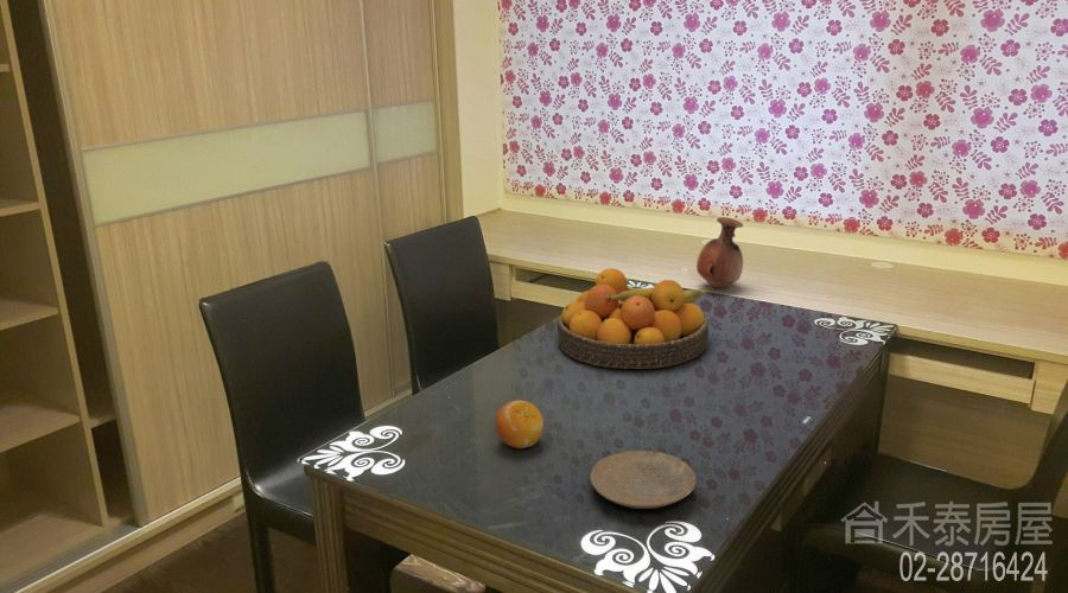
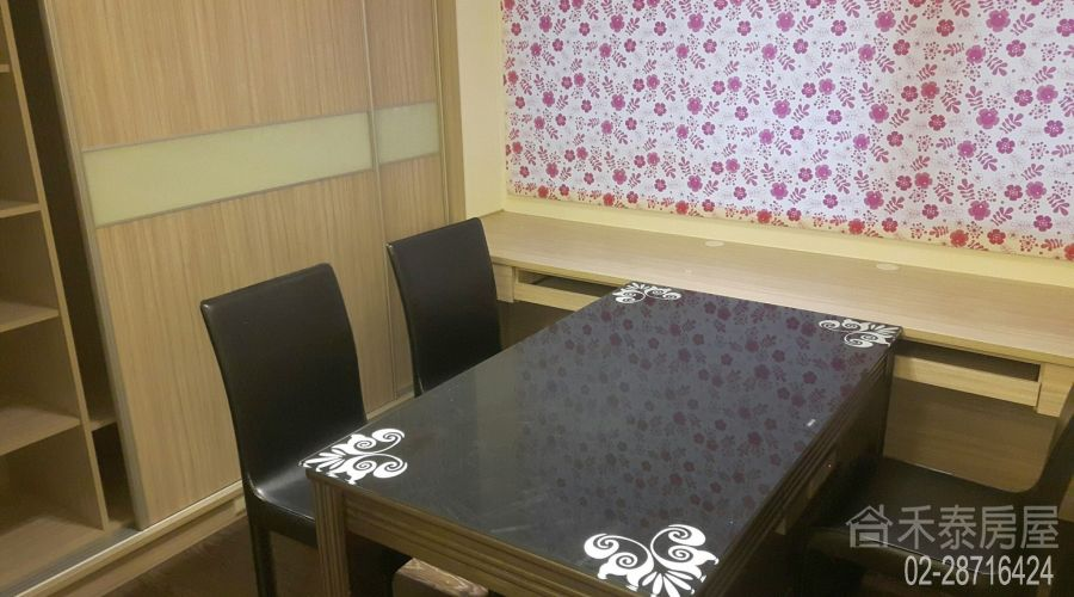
- fruit [494,400,545,449]
- fruit bowl [557,267,710,370]
- vase [695,216,744,289]
- plate [589,449,698,510]
